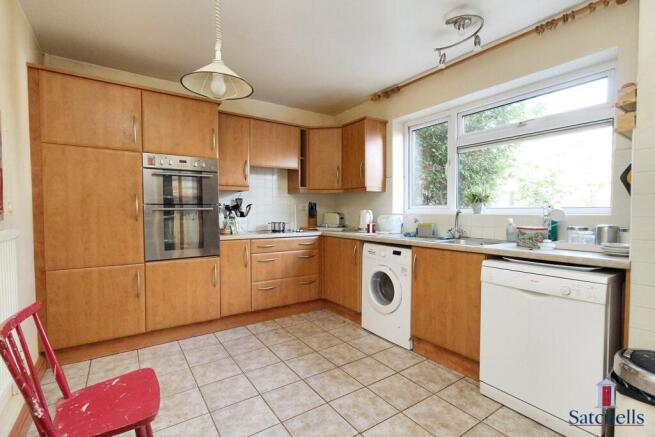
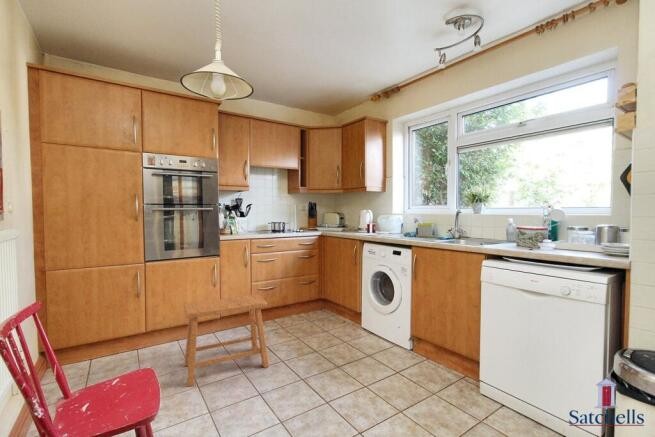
+ stool [183,293,270,388]
